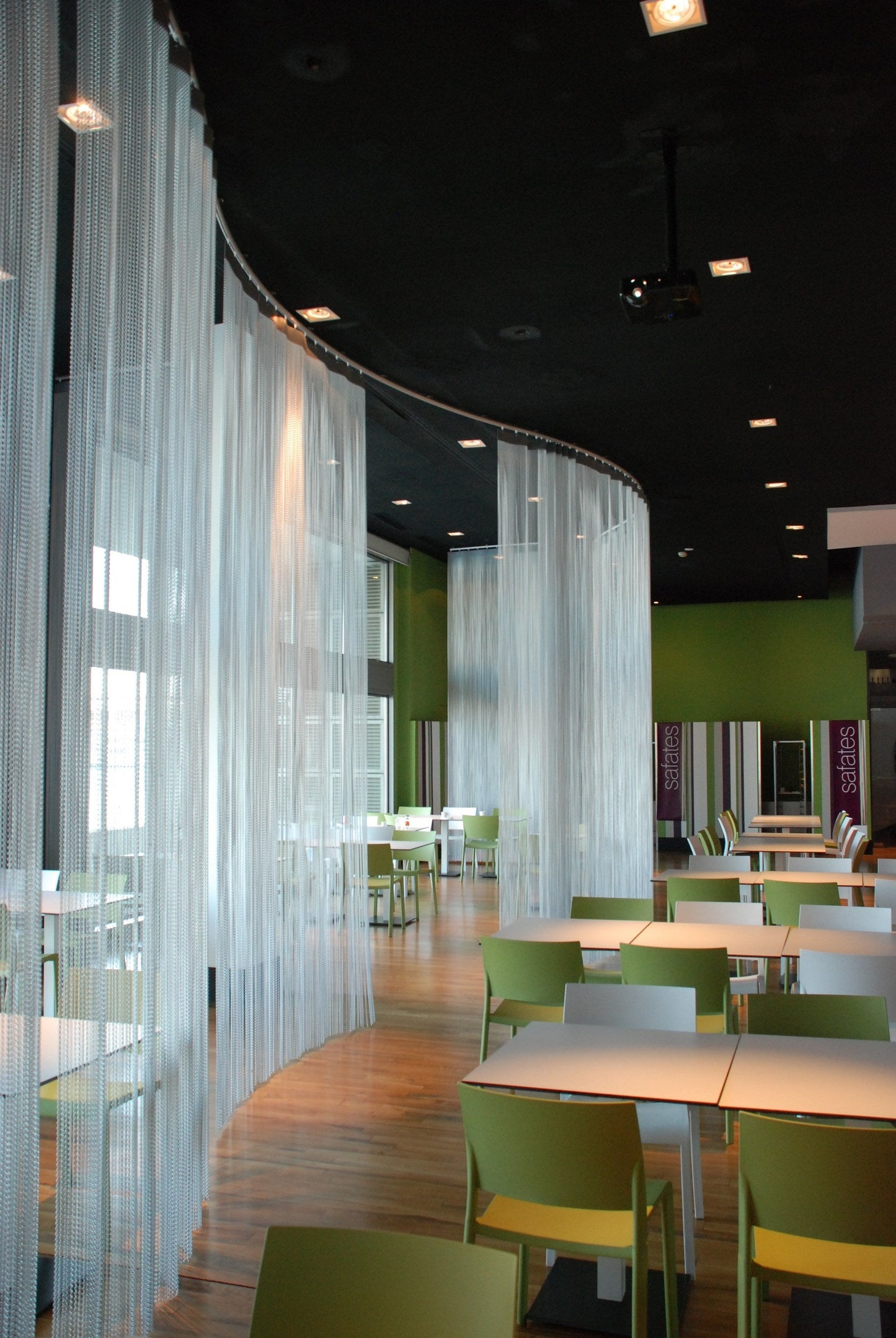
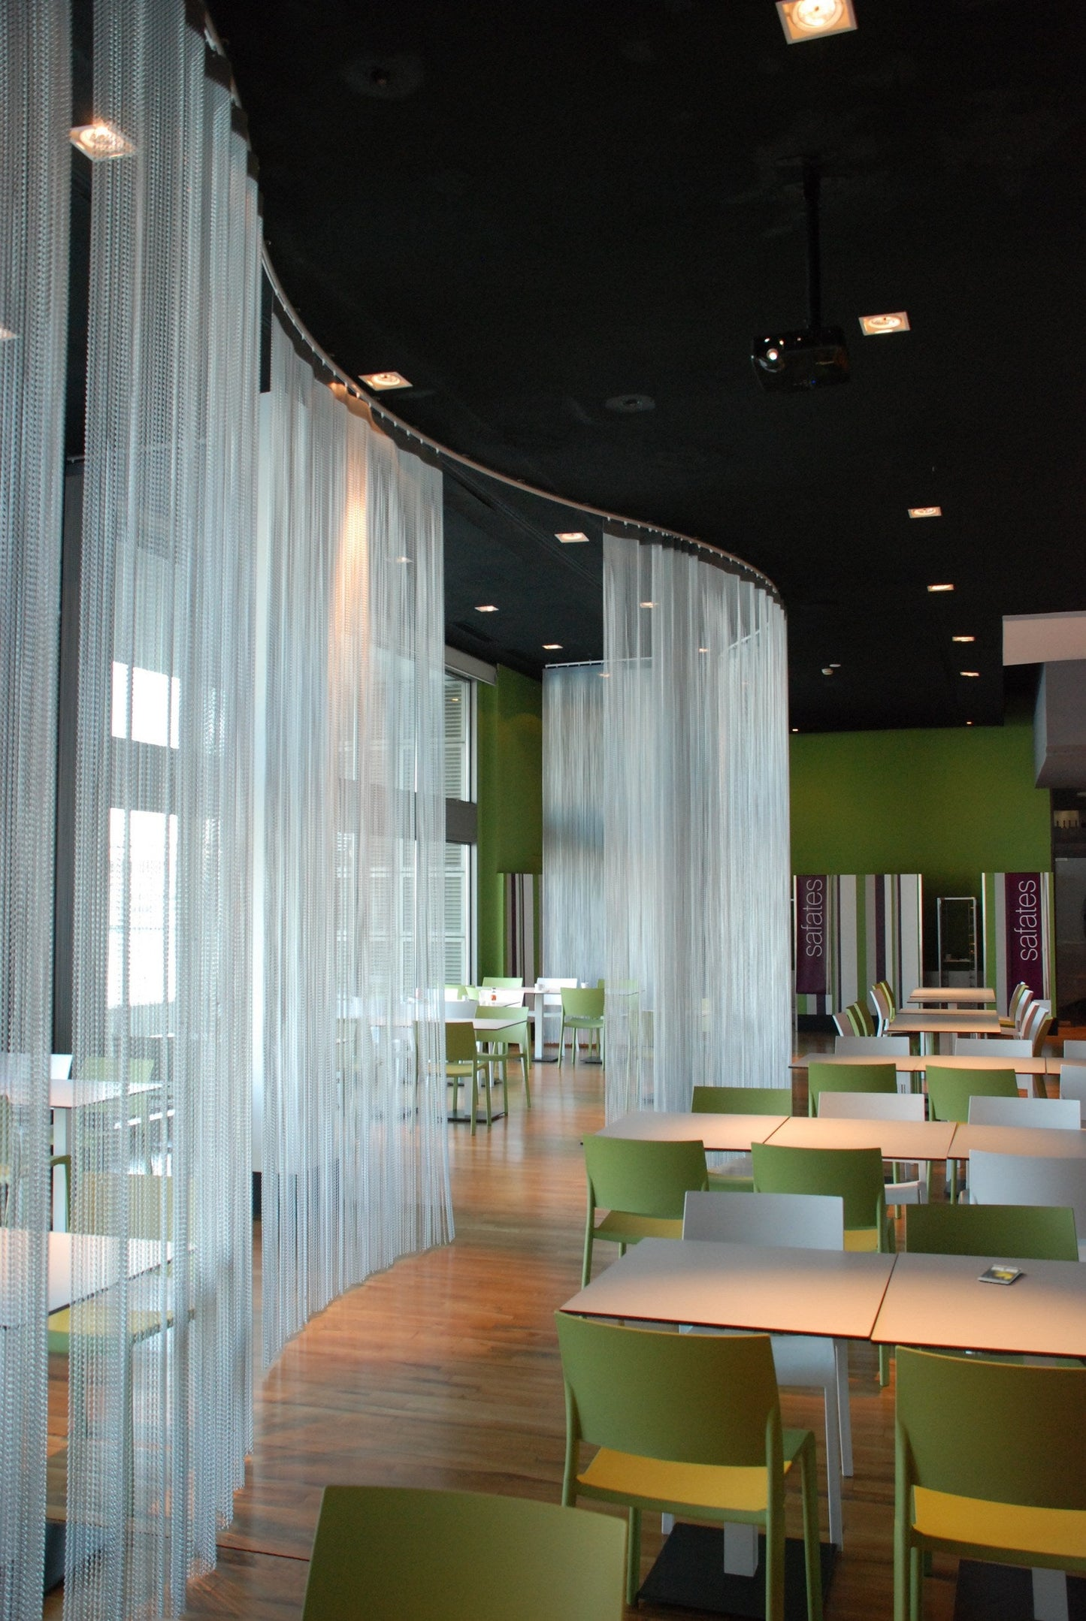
+ smartphone [978,1264,1023,1285]
